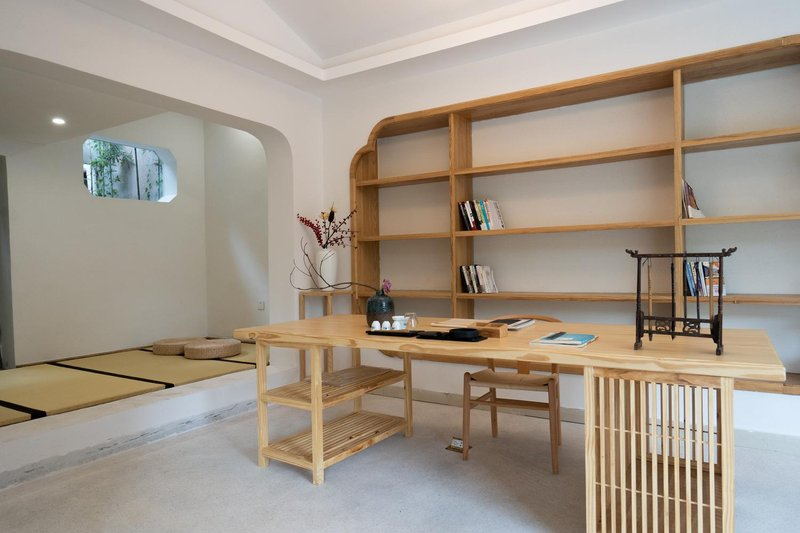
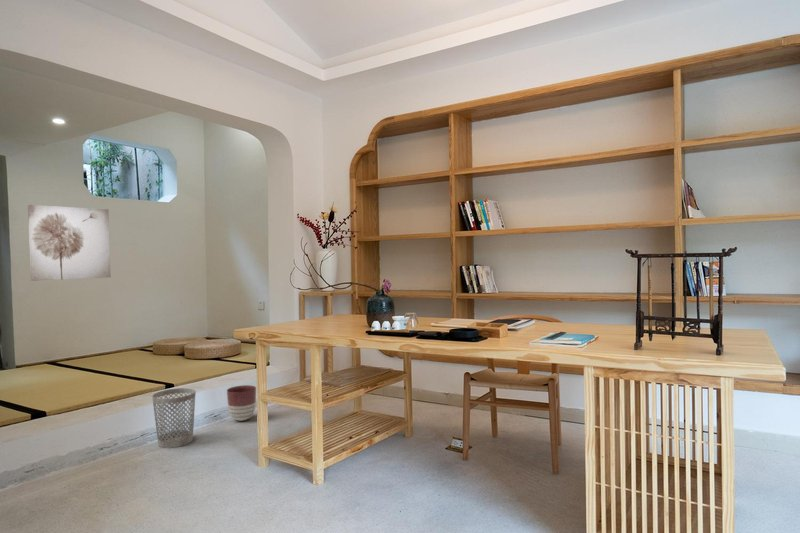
+ planter [226,384,257,422]
+ wall art [27,204,112,282]
+ wastebasket [151,387,197,449]
